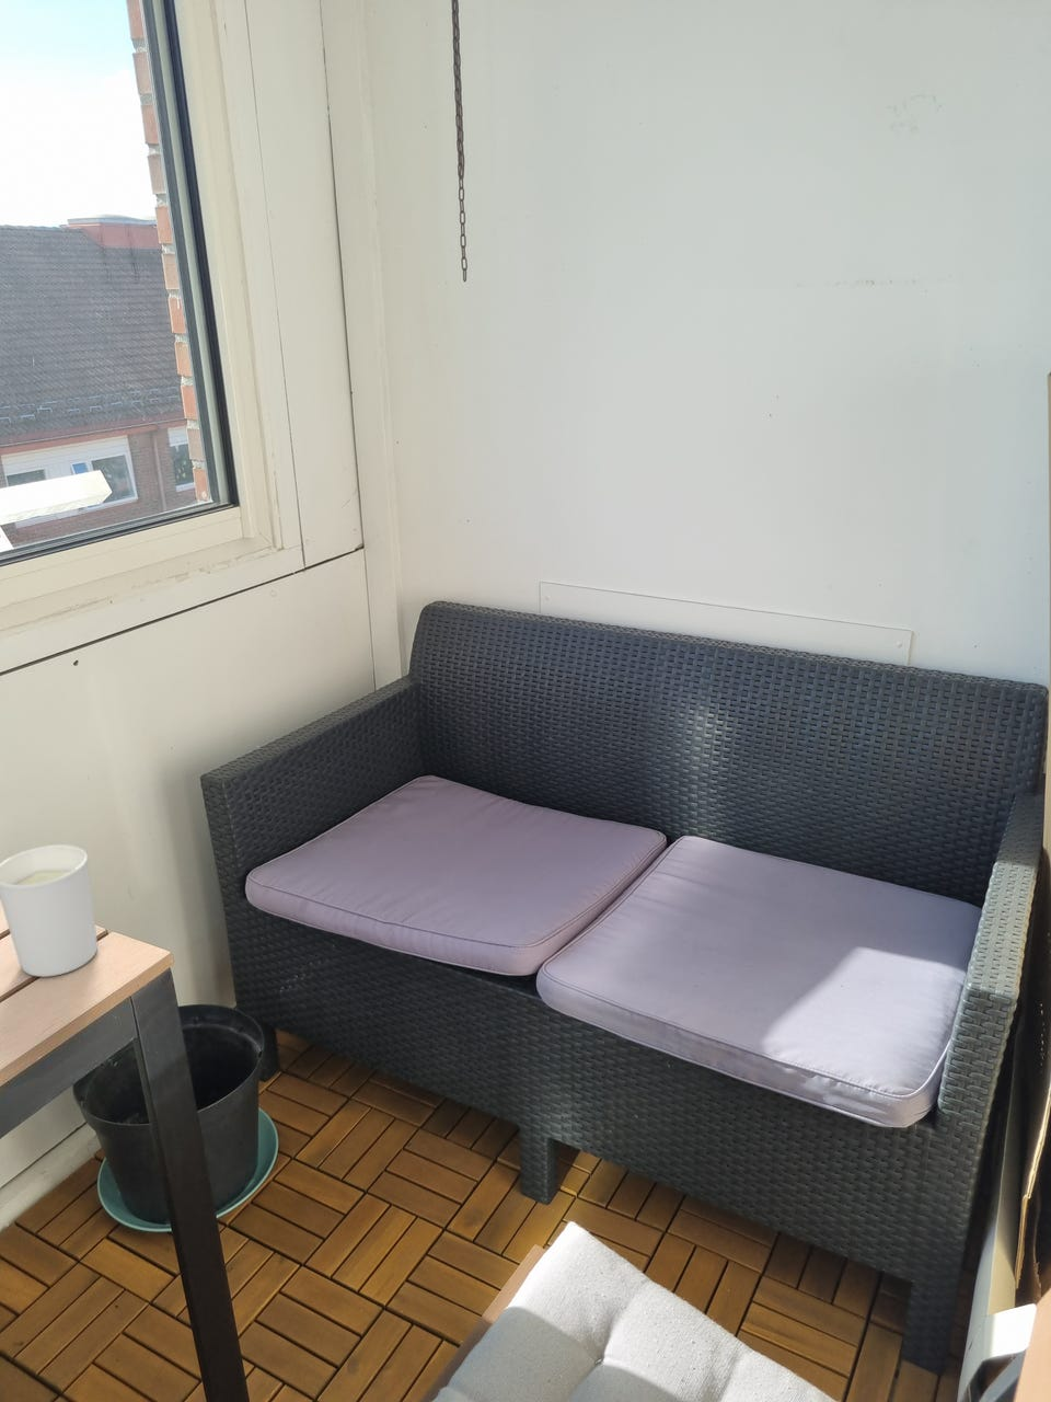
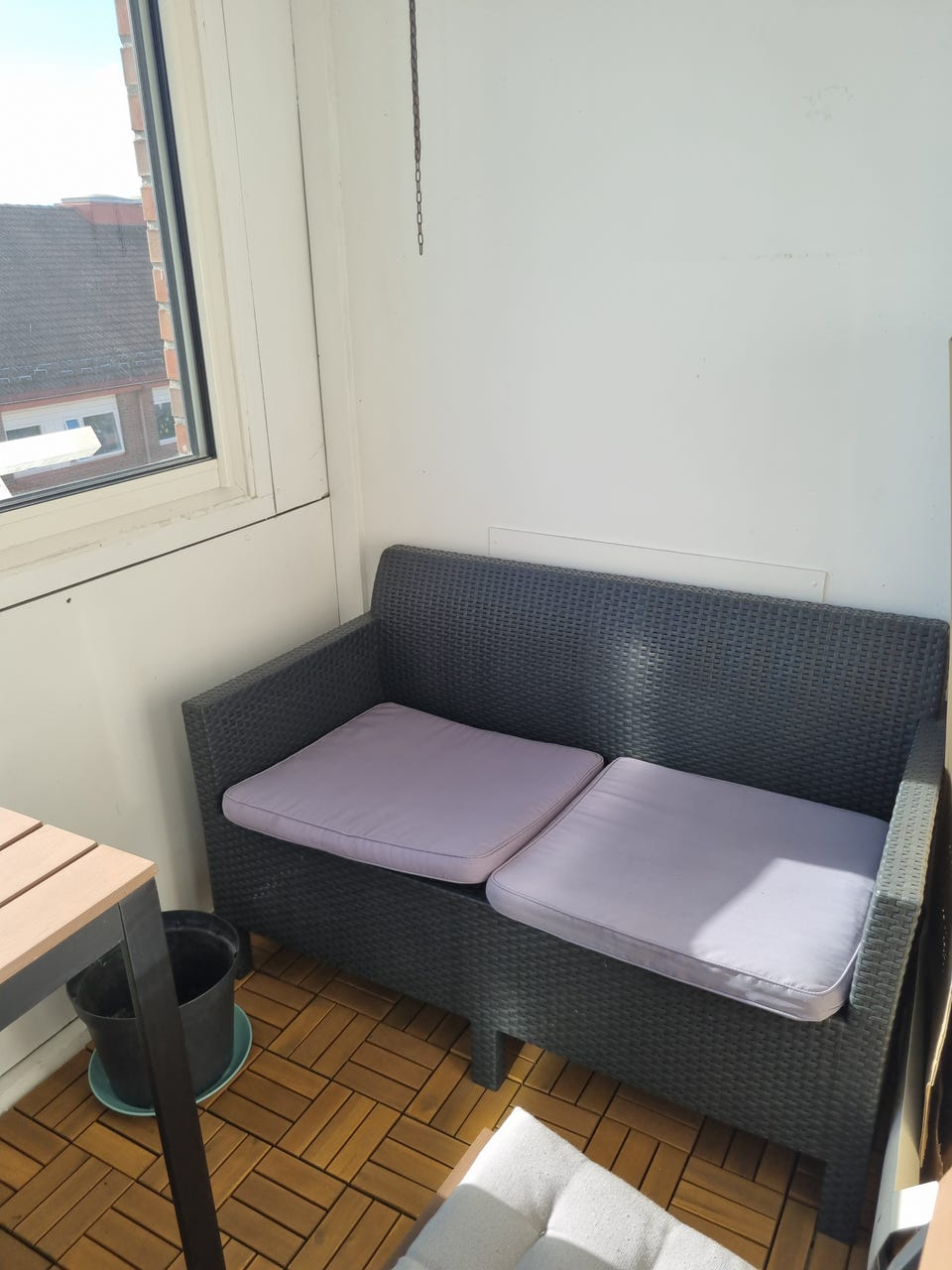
- candle holder [0,843,98,978]
